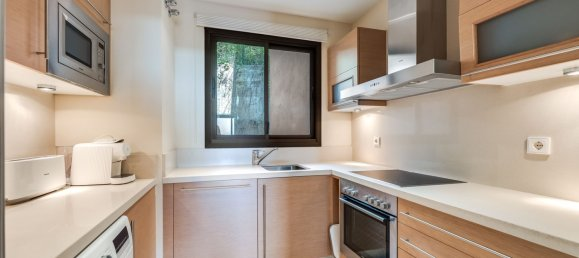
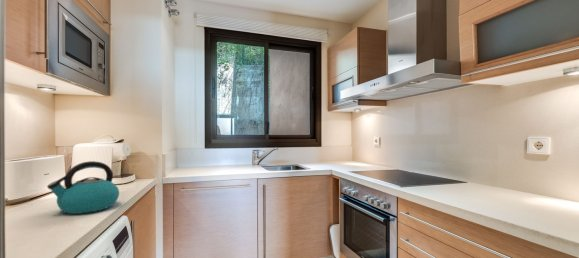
+ kettle [46,160,120,215]
